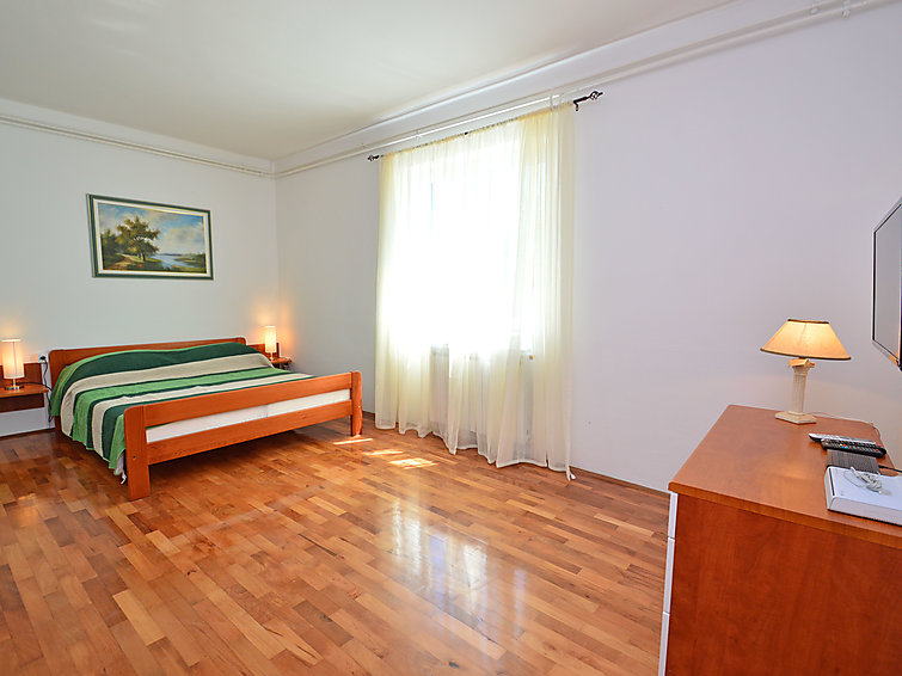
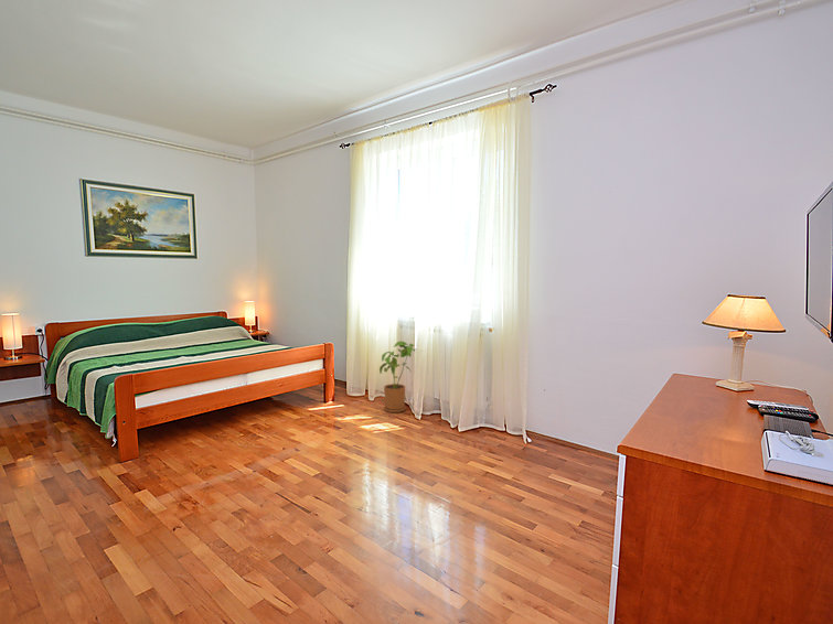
+ house plant [378,340,416,413]
